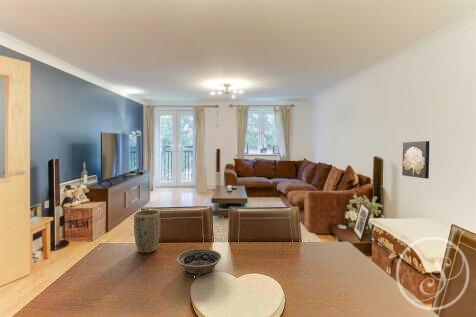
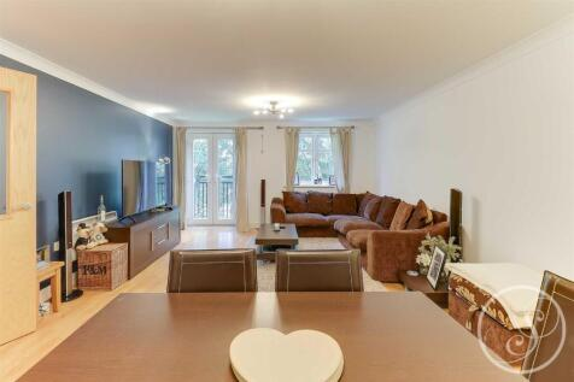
- wall art [401,140,430,180]
- bowl [176,248,223,278]
- plant pot [133,209,161,254]
